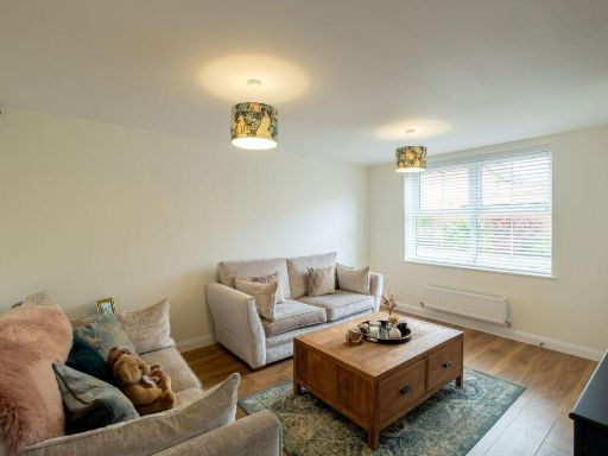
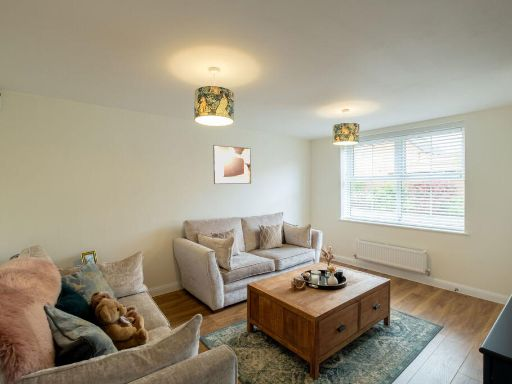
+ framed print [212,144,252,185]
